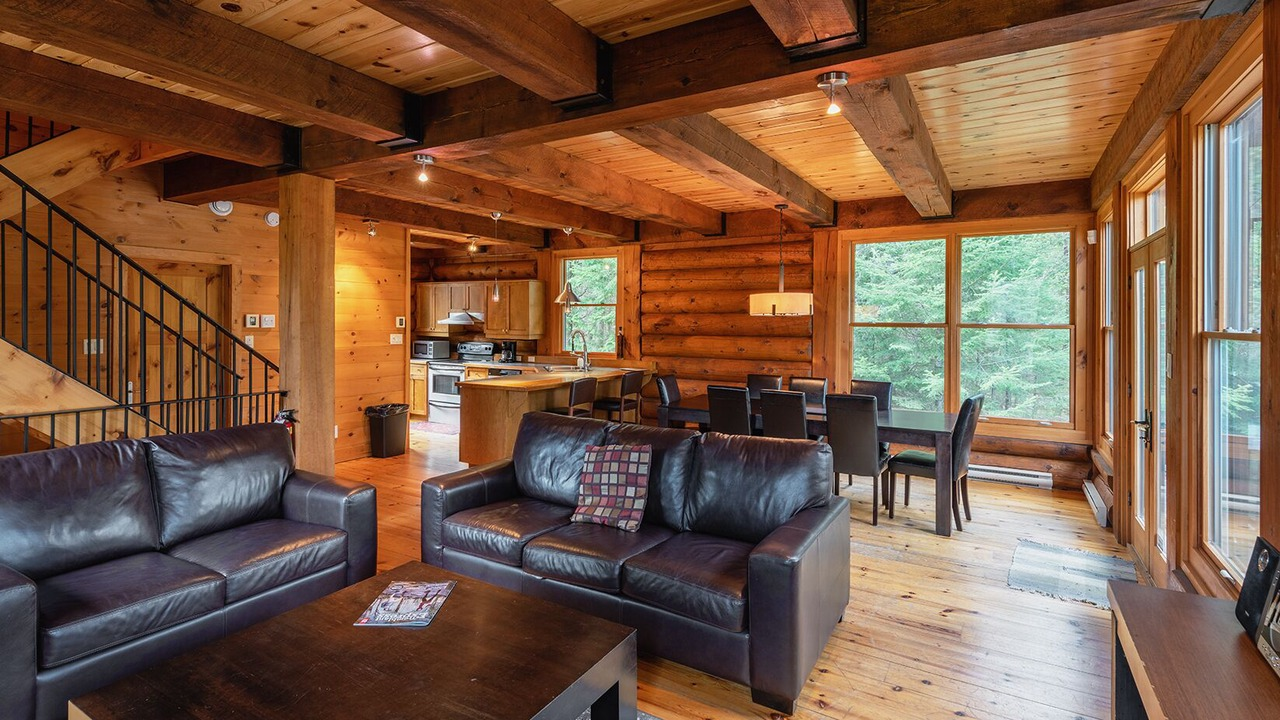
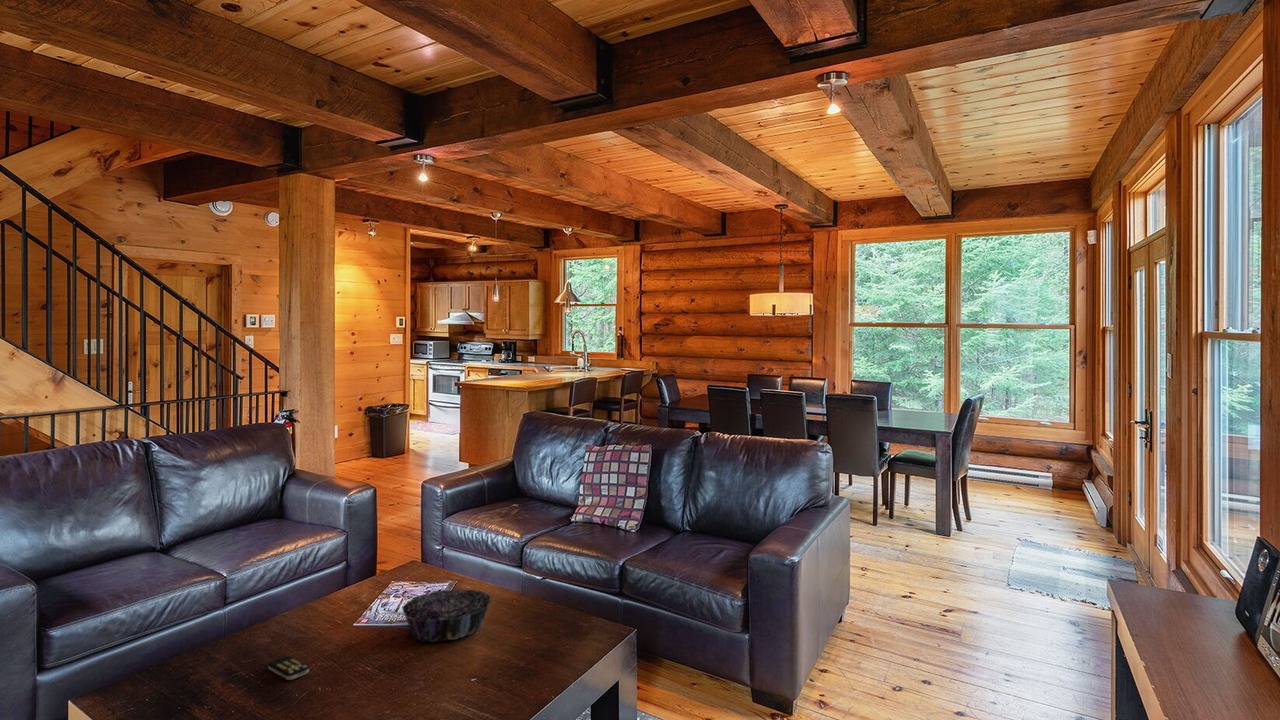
+ remote control [267,655,310,681]
+ decorative bowl [401,589,493,643]
